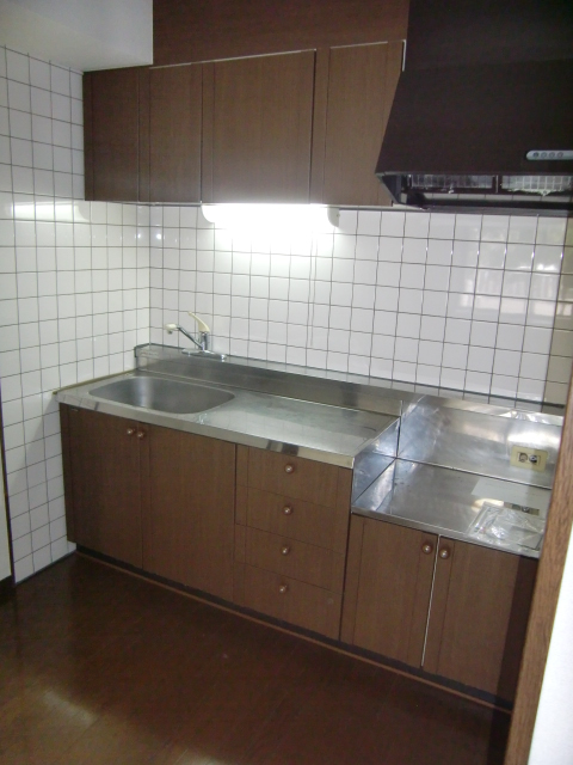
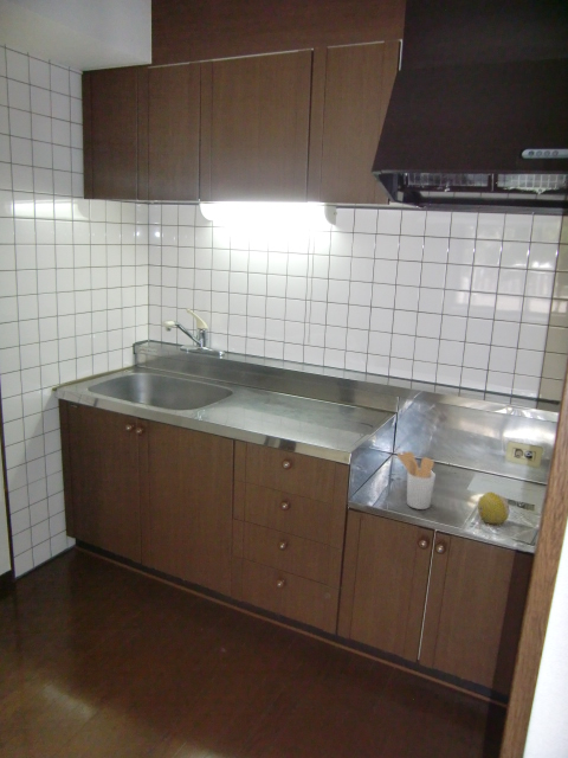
+ fruit [477,490,511,525]
+ utensil holder [396,450,437,510]
